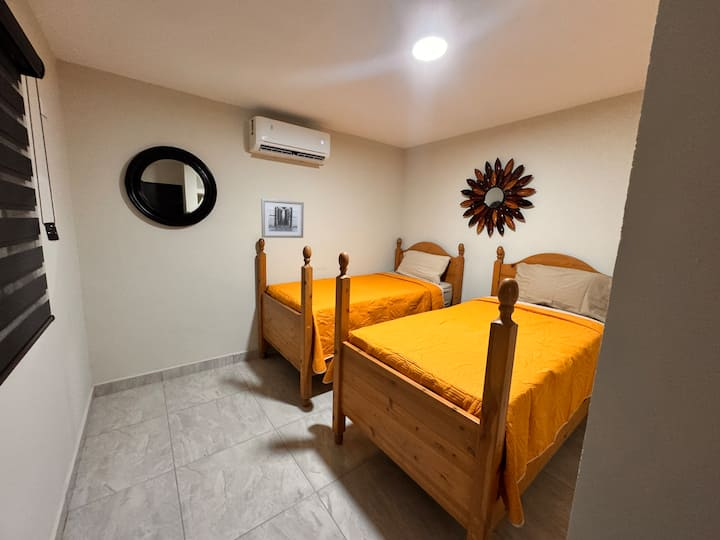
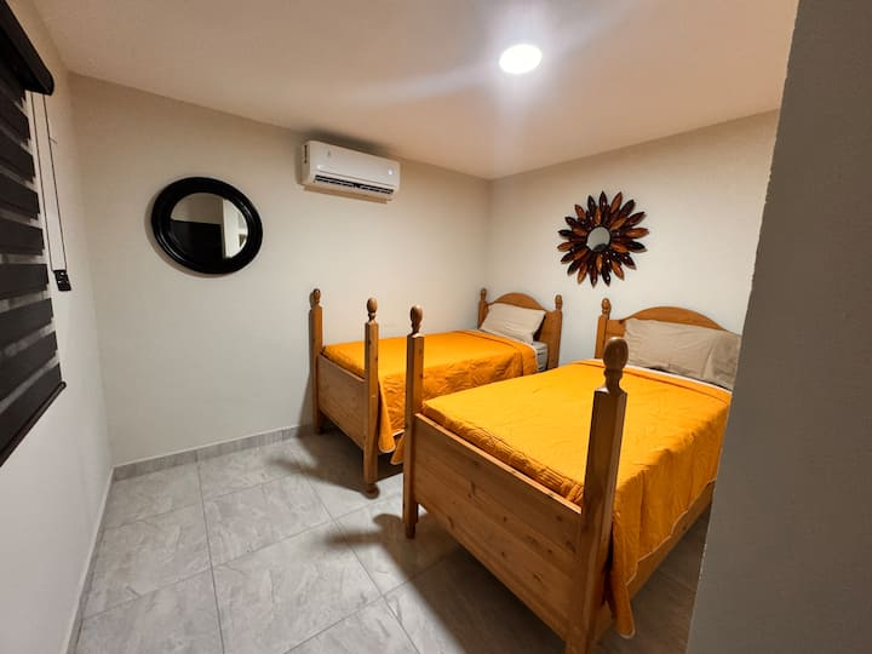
- wall art [260,198,305,239]
